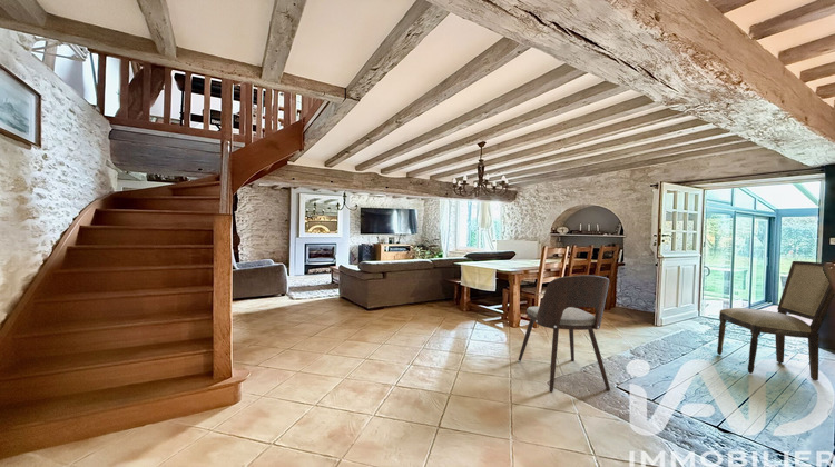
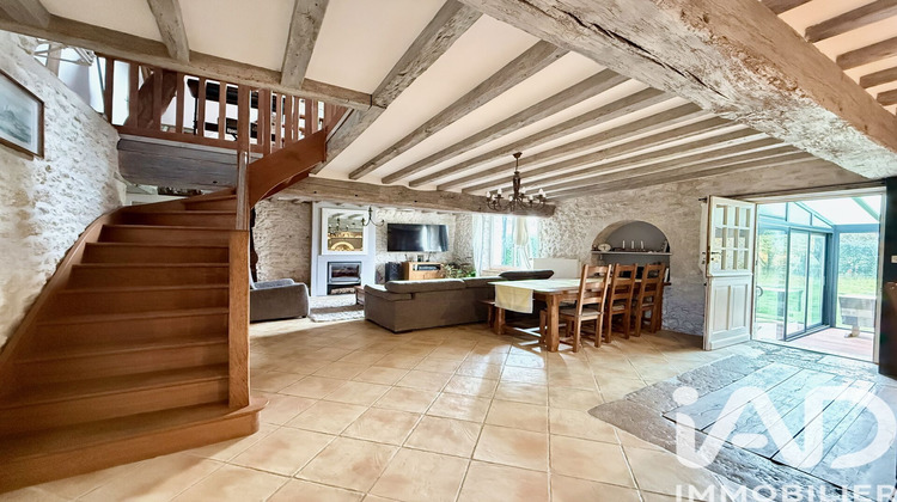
- dining chair [716,260,835,381]
- dining chair [518,274,611,393]
